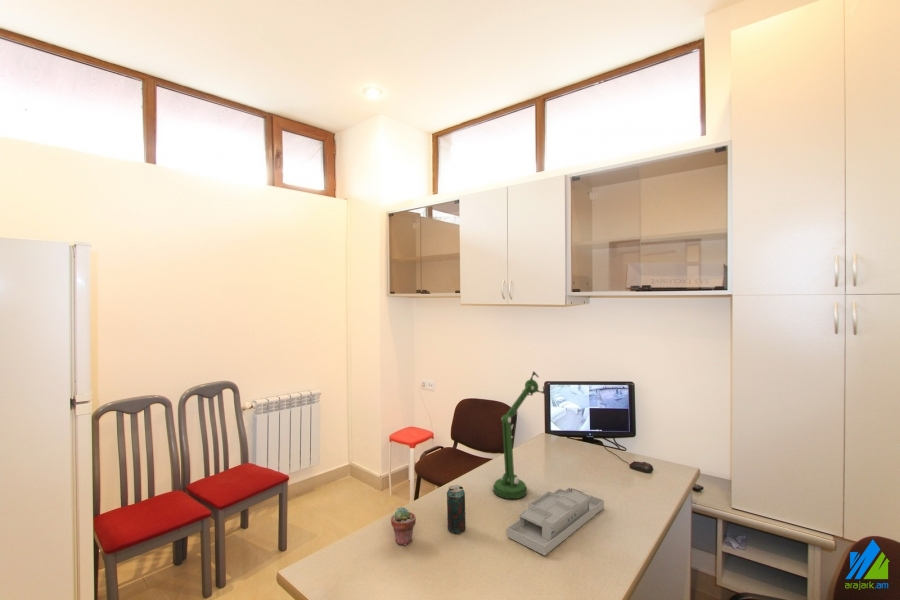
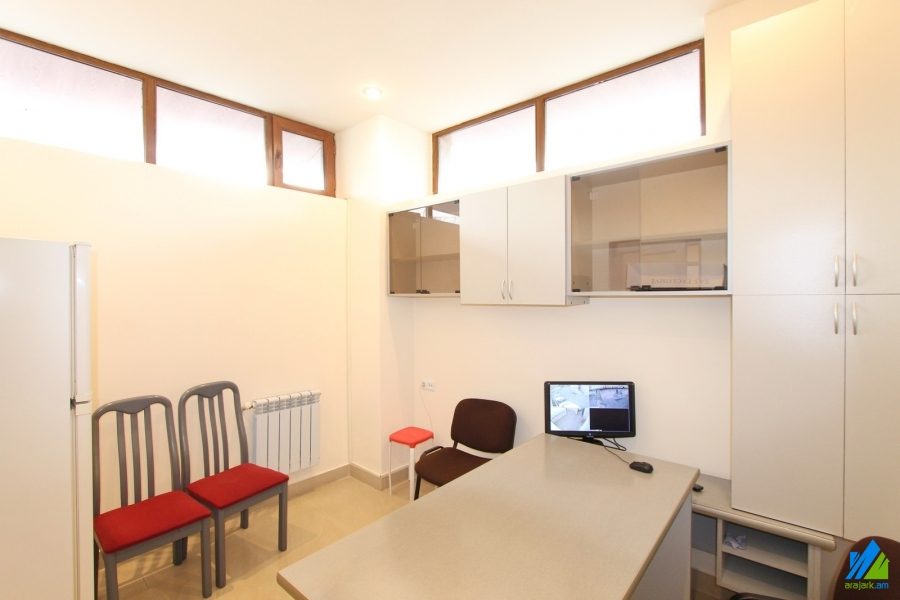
- desk organizer [506,487,605,557]
- desk lamp [492,370,547,500]
- beverage can [446,484,467,534]
- potted succulent [390,506,417,547]
